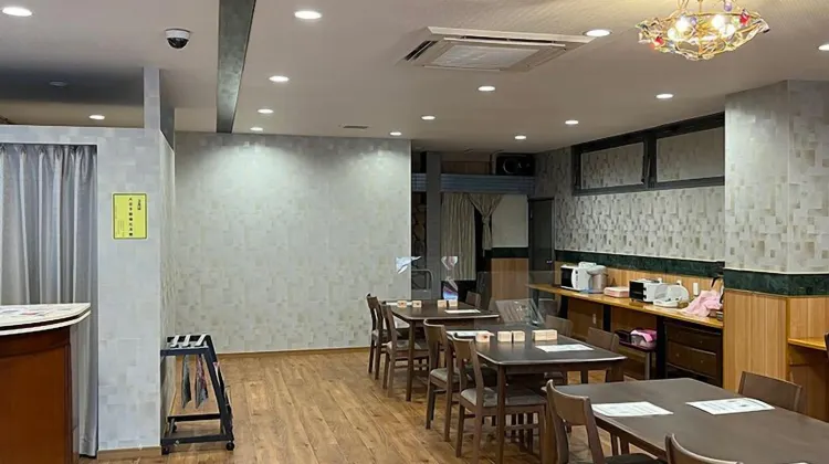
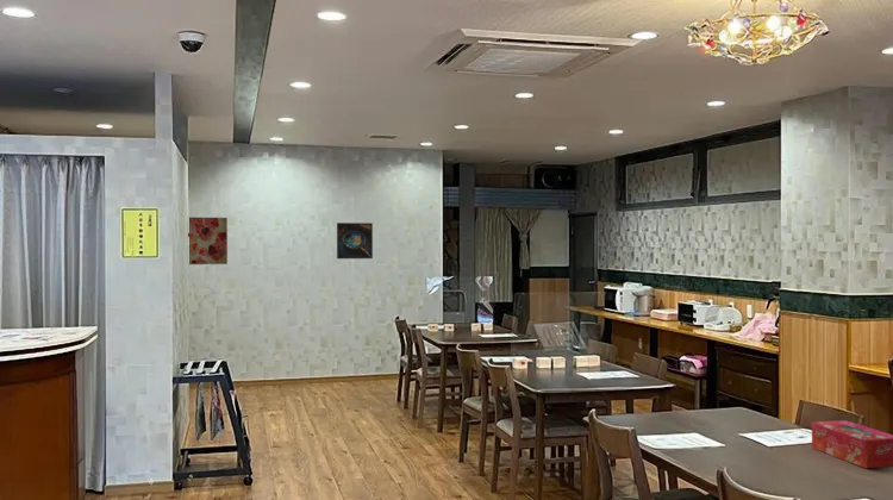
+ tissue box [811,419,893,469]
+ wall art [187,217,229,265]
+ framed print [336,221,374,260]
